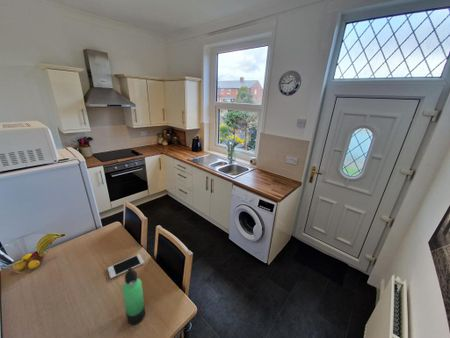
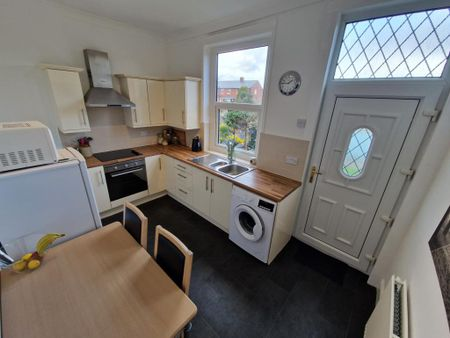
- thermos bottle [122,267,146,326]
- cell phone [107,253,145,280]
